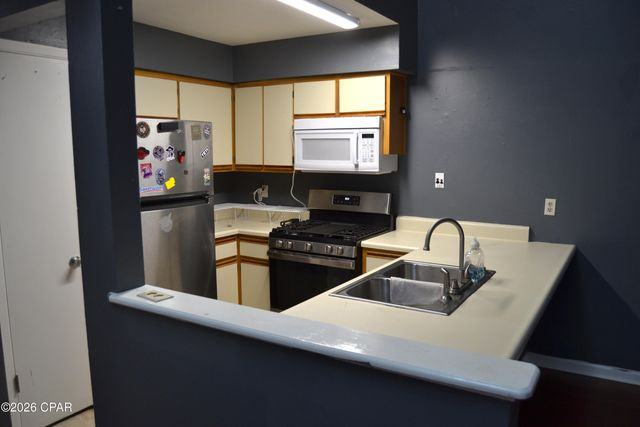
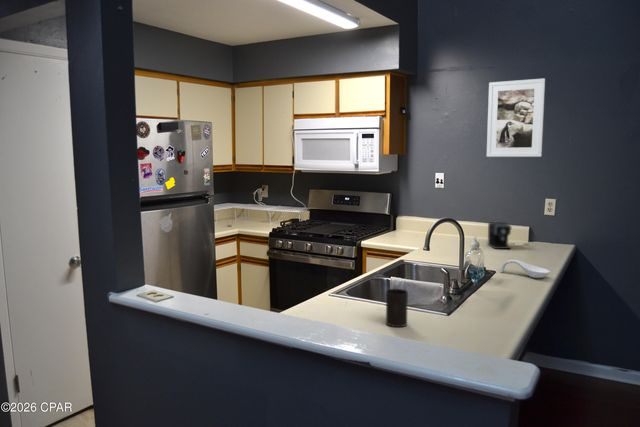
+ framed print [486,77,546,158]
+ cup [385,288,409,328]
+ coffee maker [487,221,529,250]
+ spoon rest [499,259,551,279]
